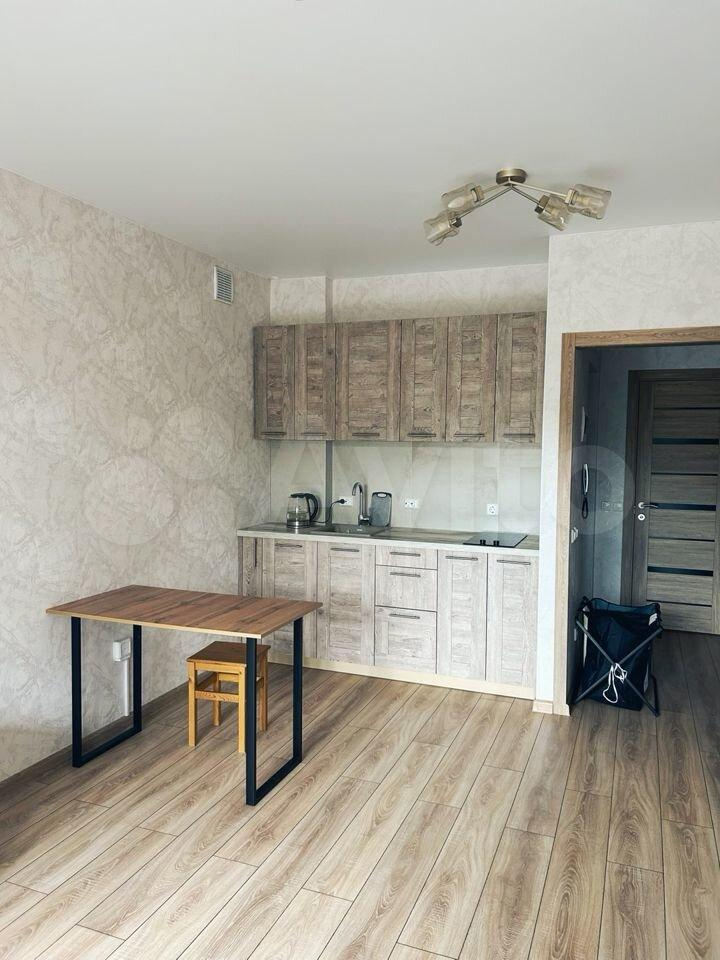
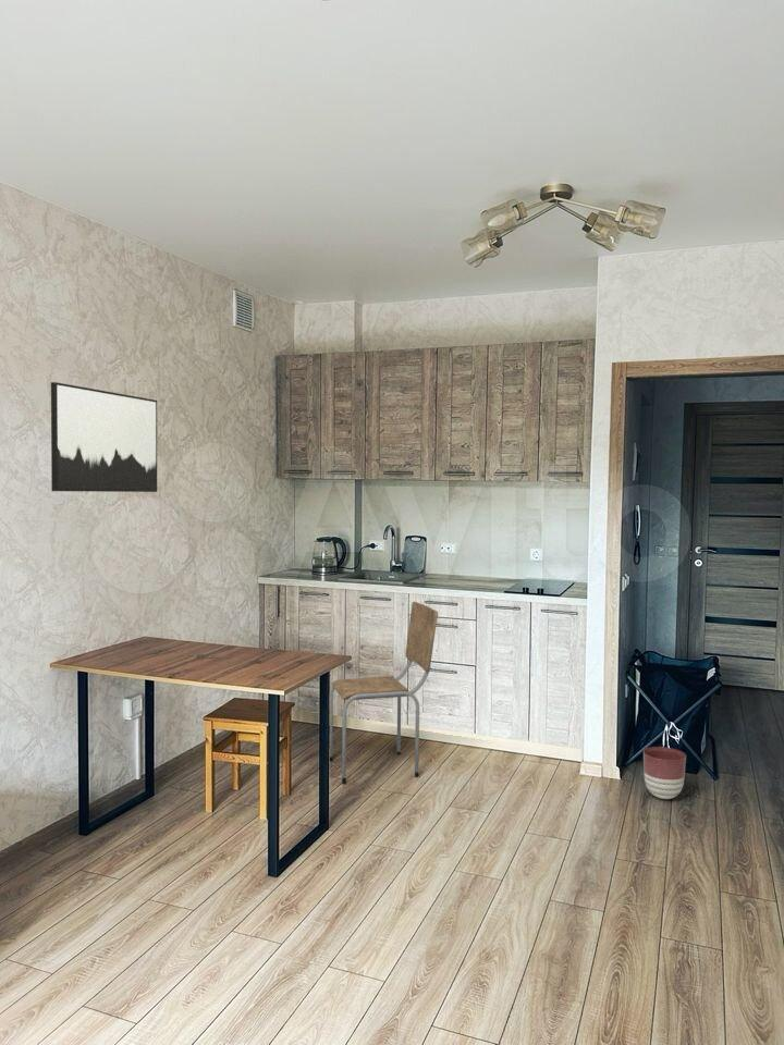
+ planter [642,746,687,800]
+ wall art [50,381,158,493]
+ dining chair [329,601,439,785]
